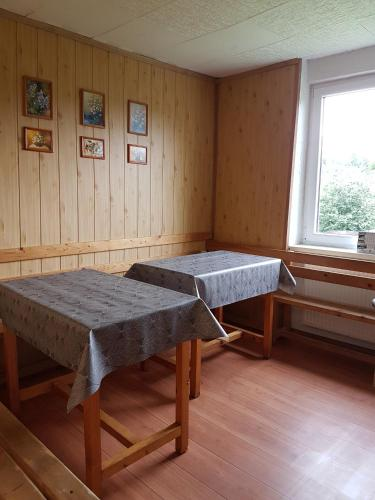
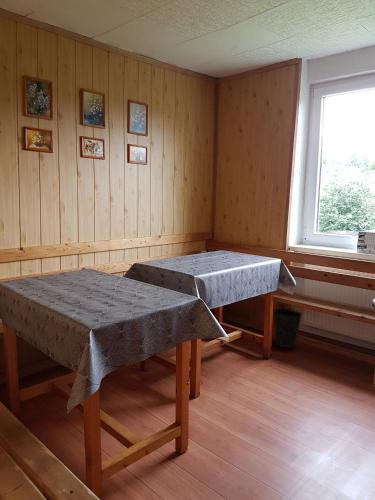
+ waste basket [272,308,303,349]
